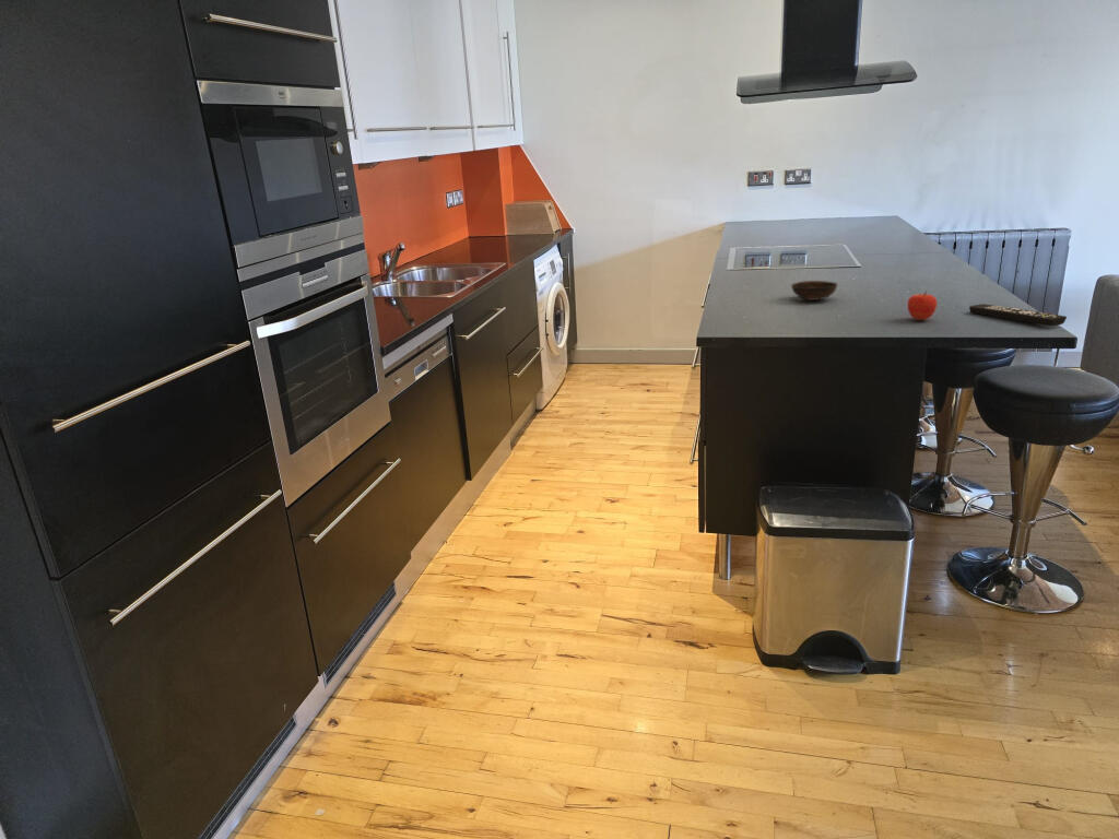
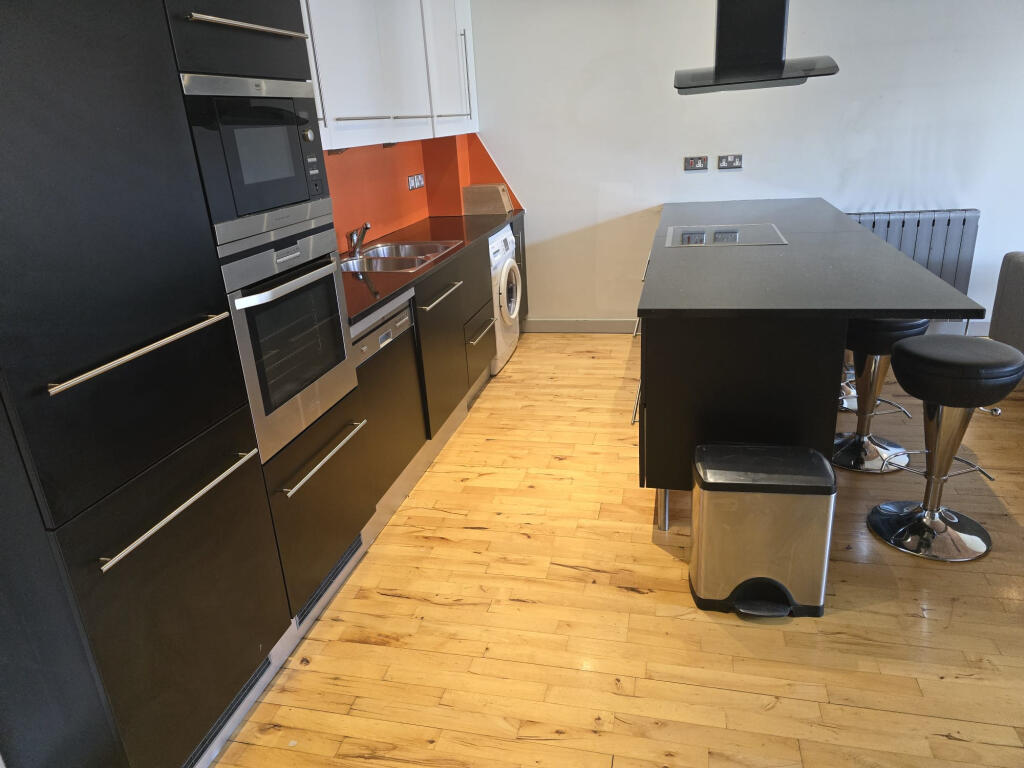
- bowl [790,280,839,302]
- remote control [968,303,1068,327]
- fruit [907,291,939,321]
